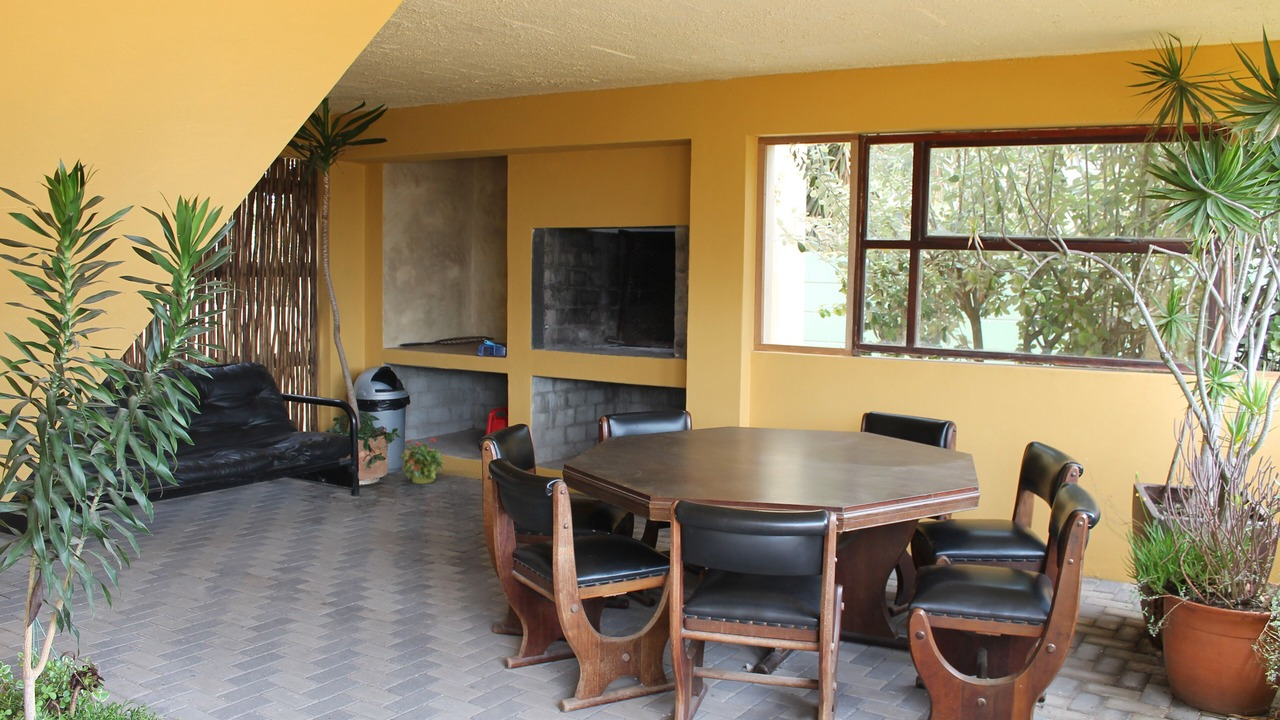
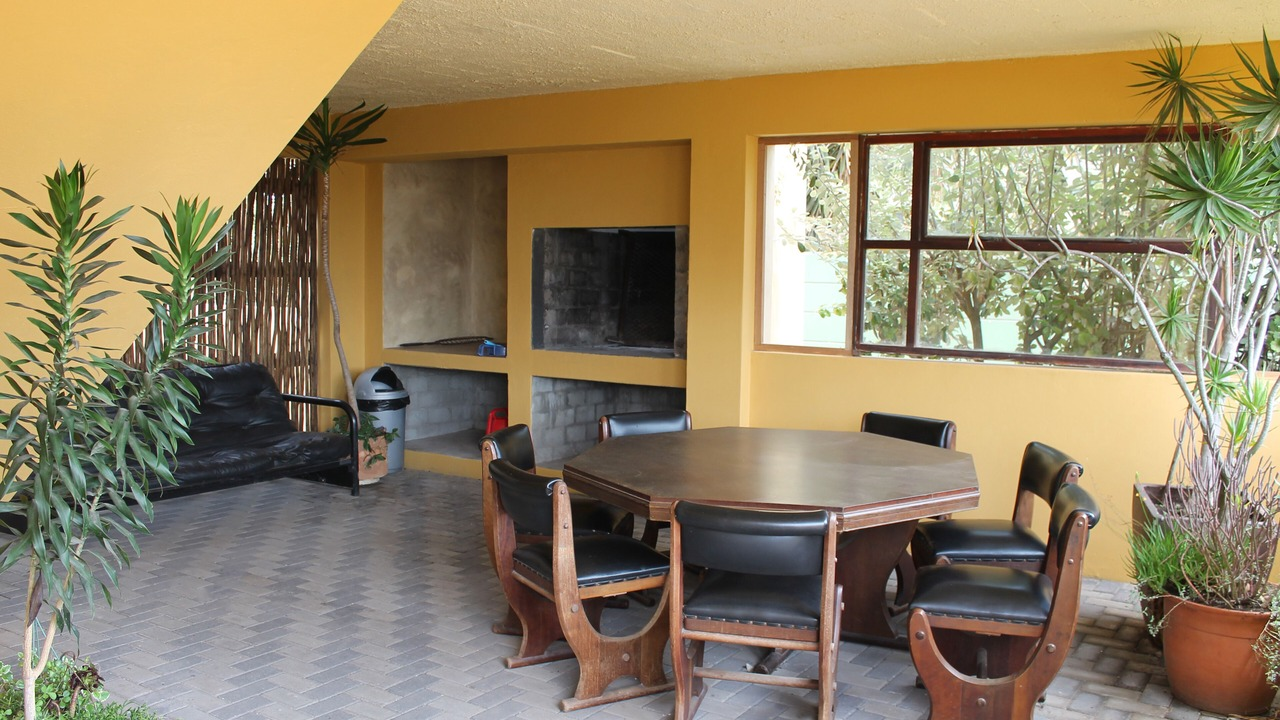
- potted plant [397,437,446,485]
